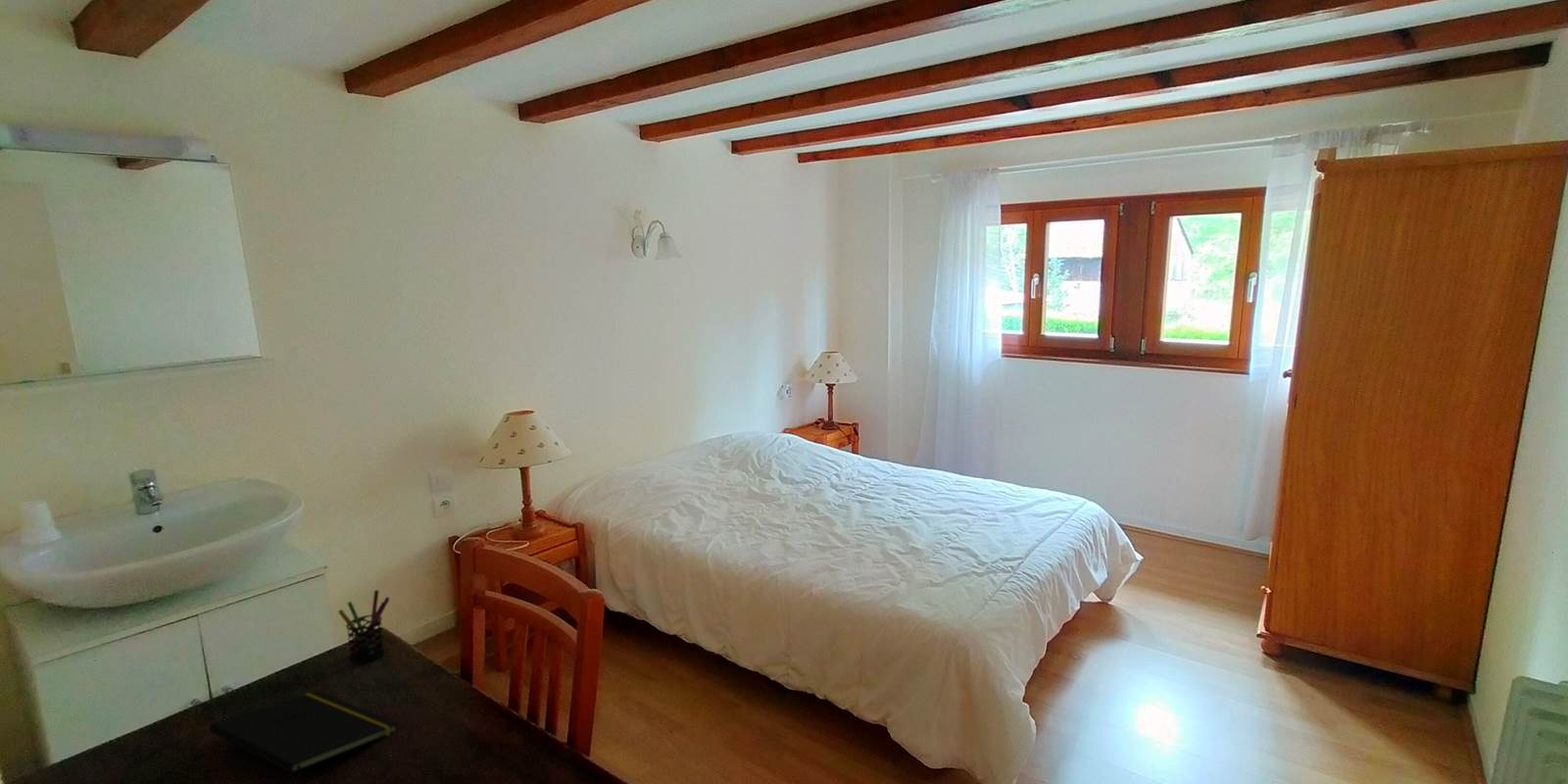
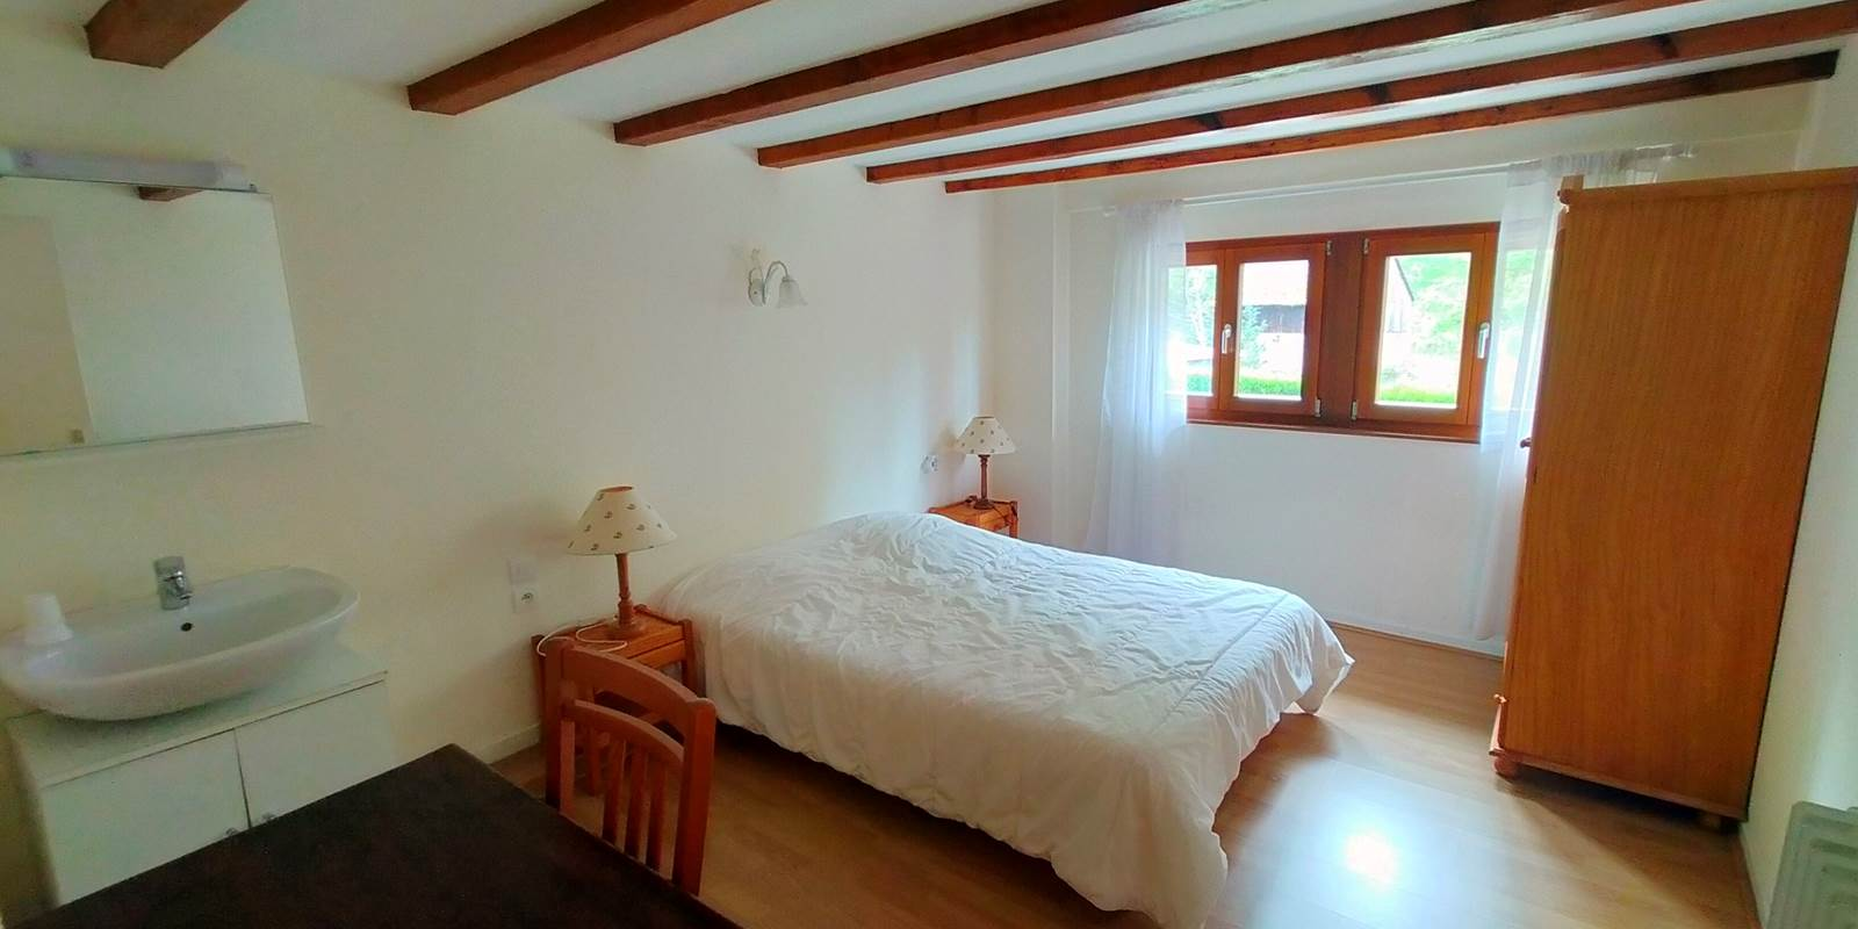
- notepad [209,690,399,784]
- pen holder [337,589,391,664]
